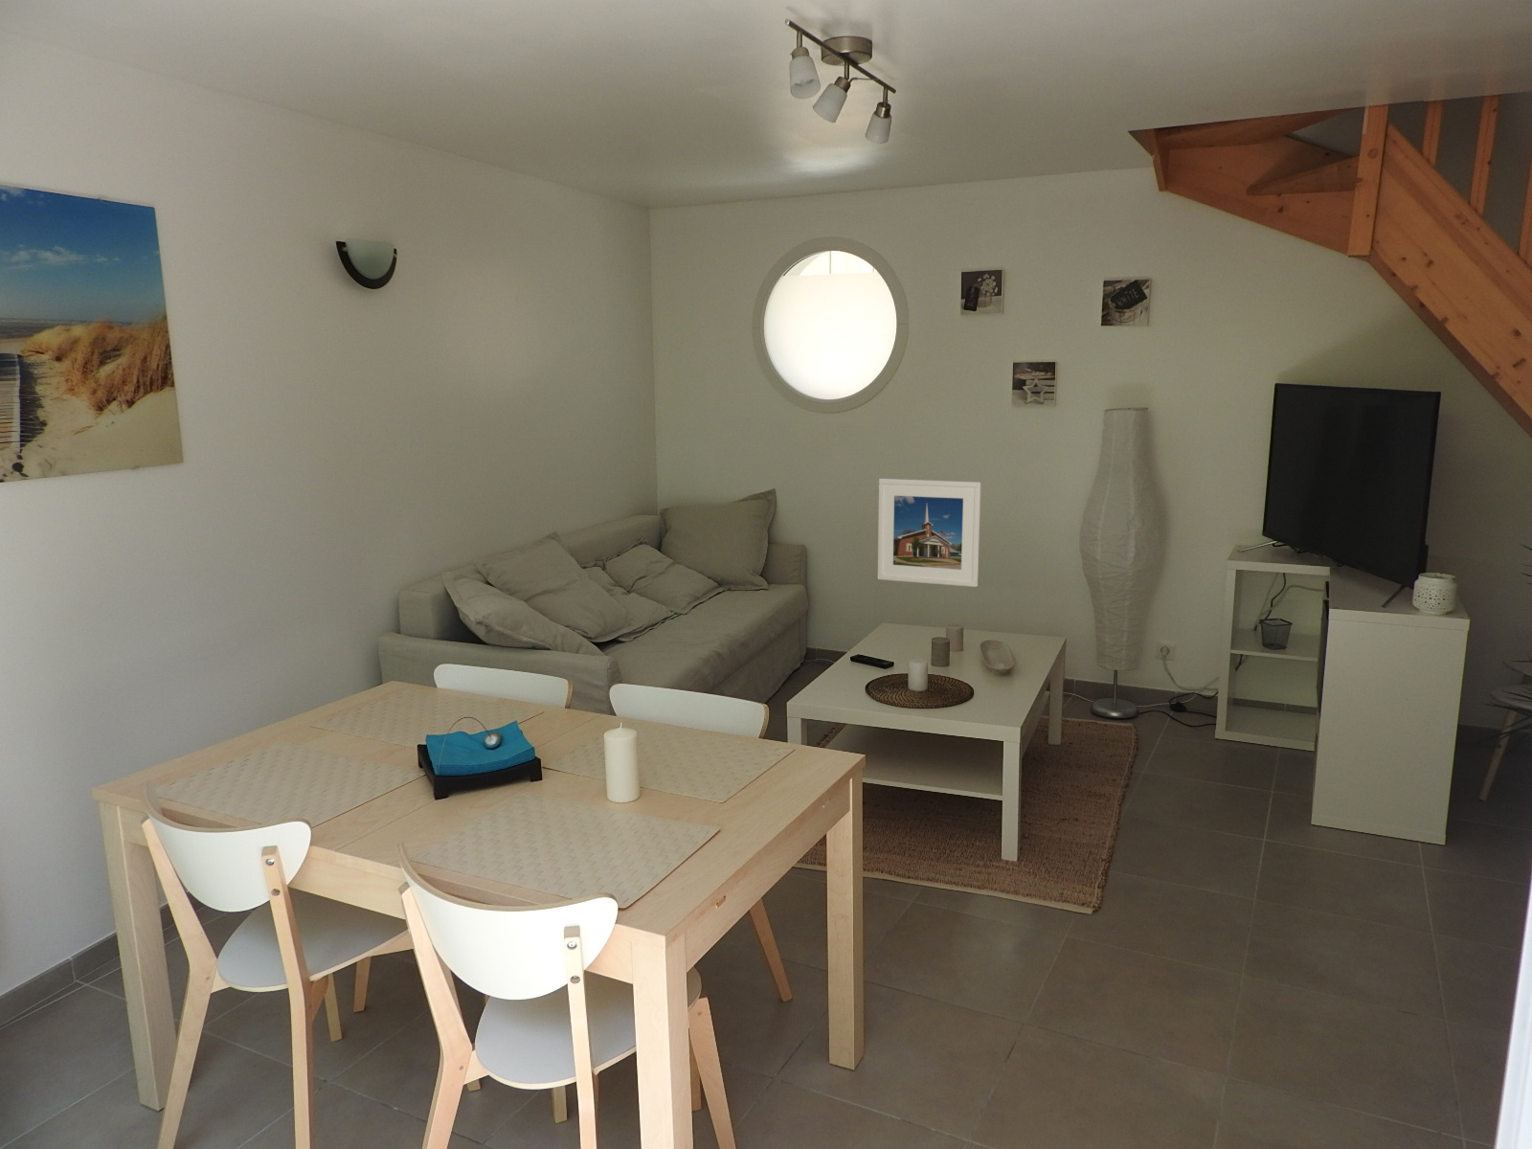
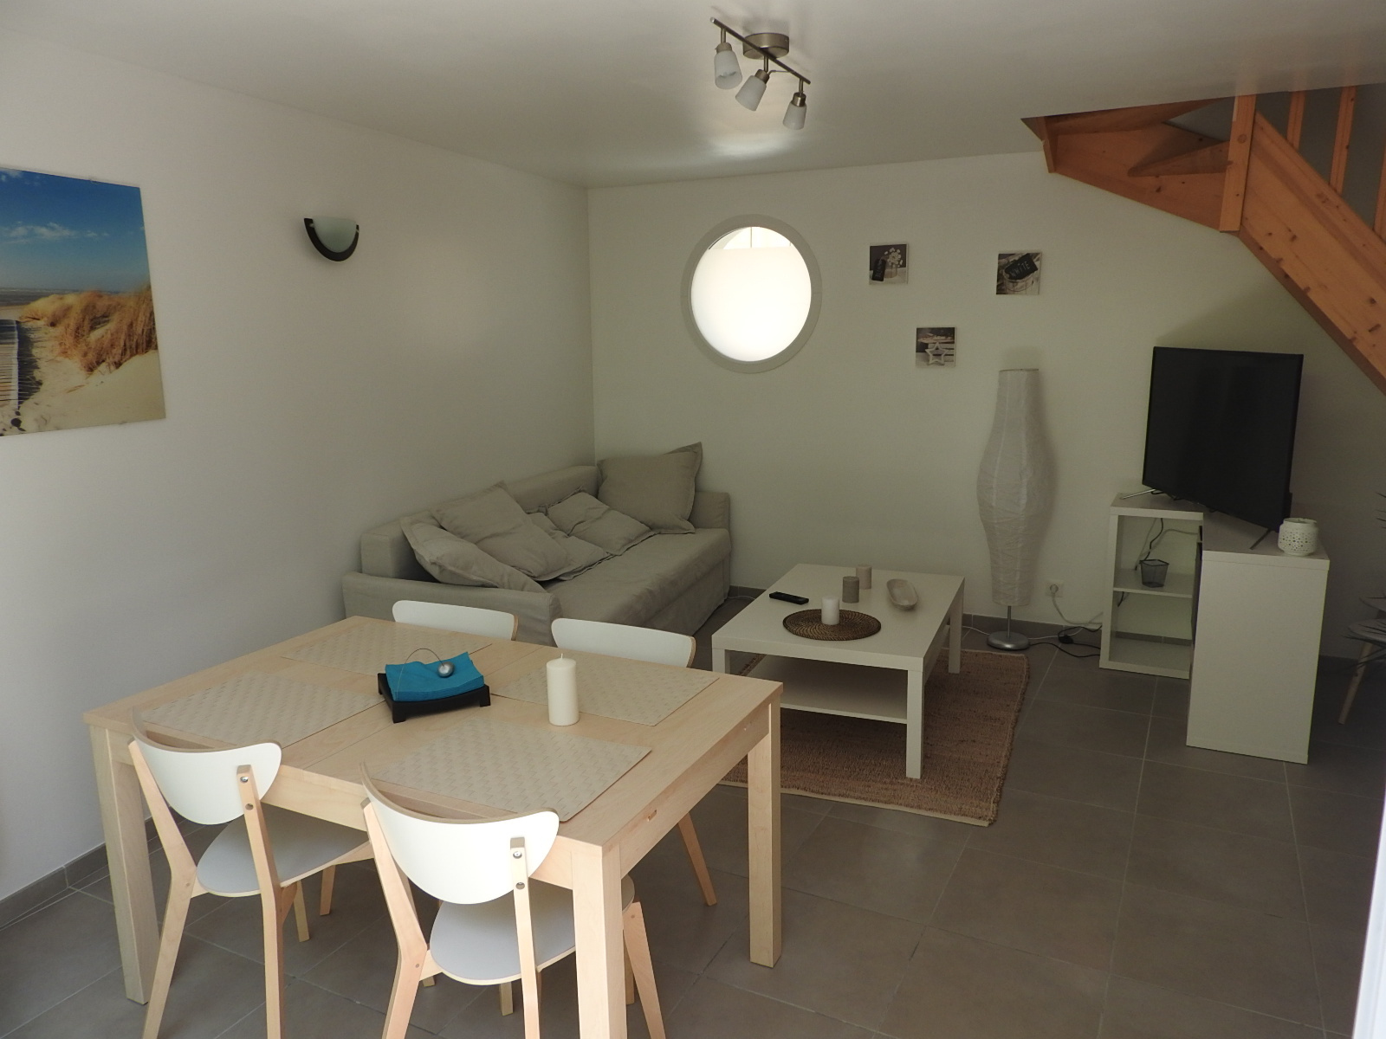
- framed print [877,478,982,588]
